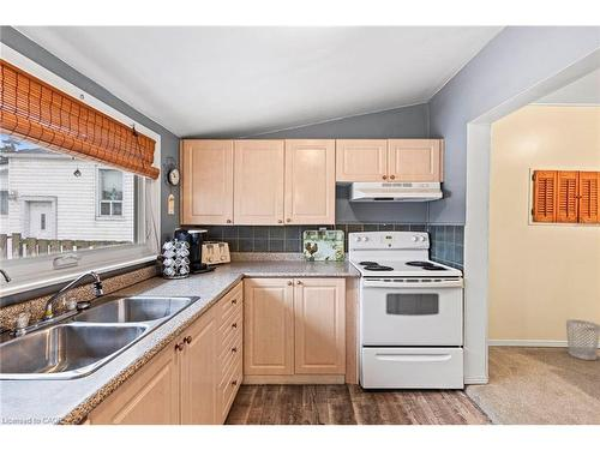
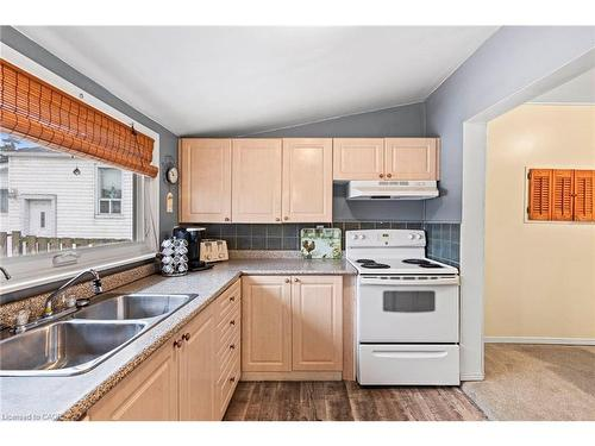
- wastebasket [565,319,600,361]
